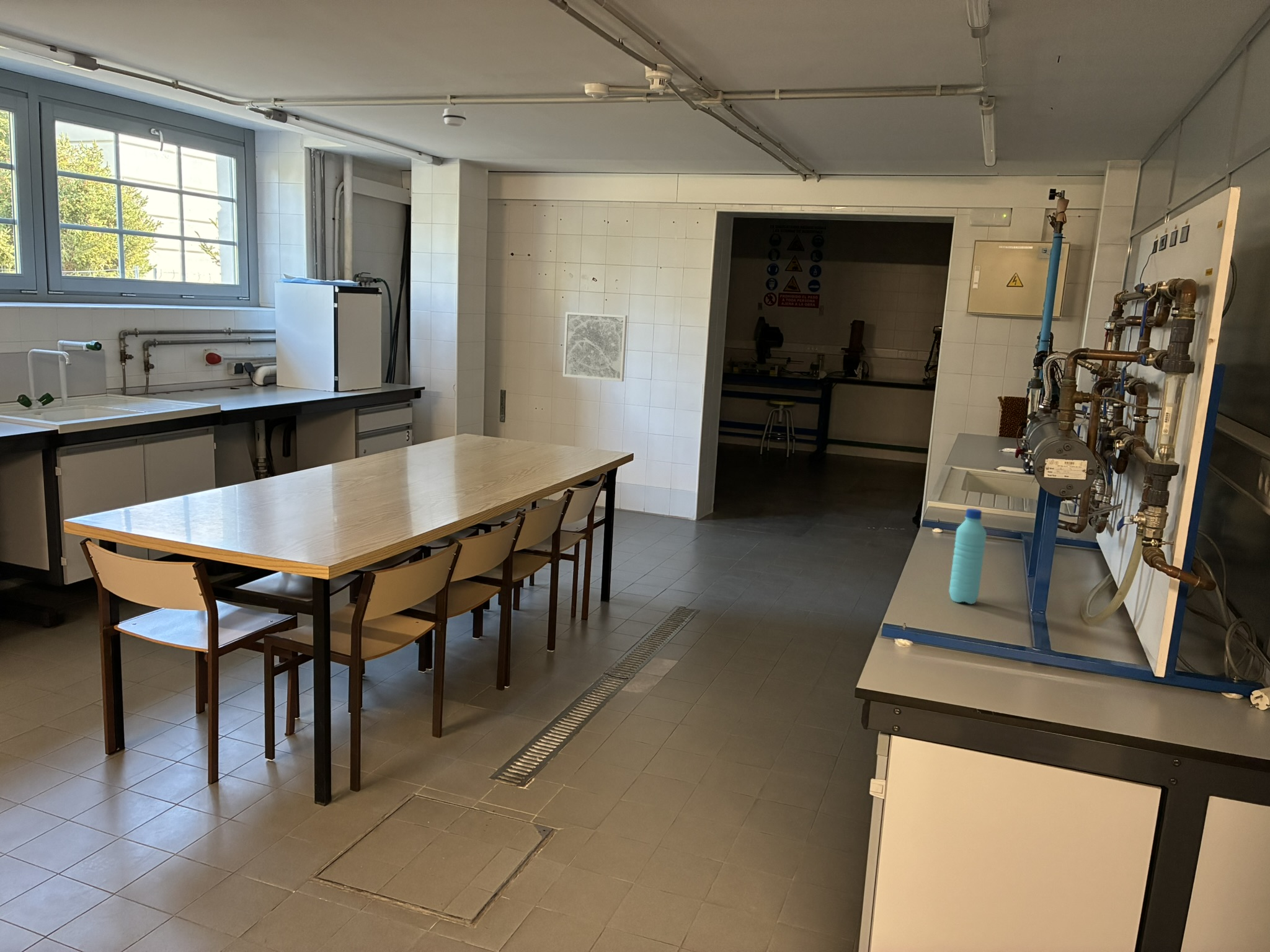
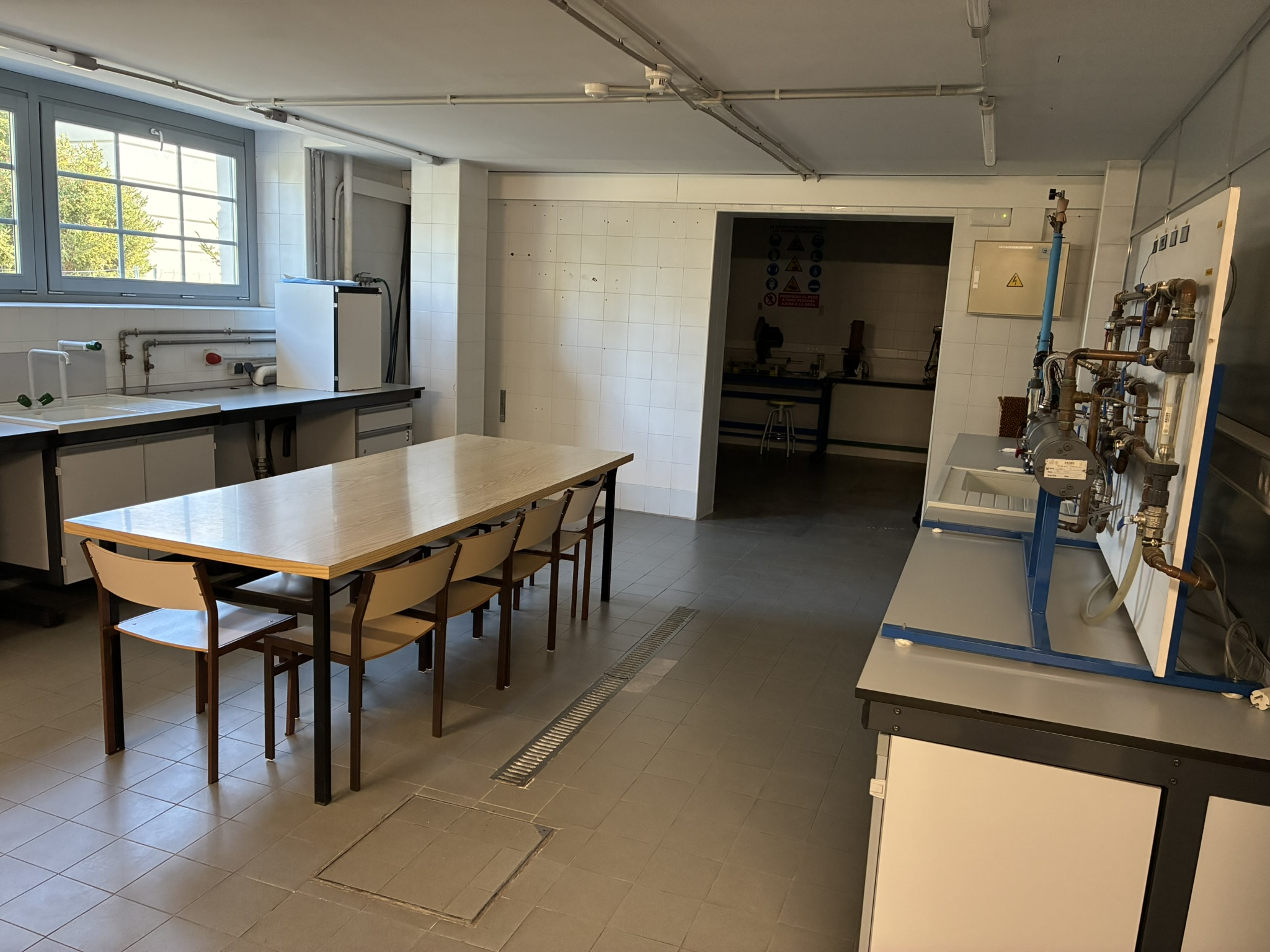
- water bottle [949,508,987,604]
- smoke detector [442,108,467,127]
- wall art [562,311,628,382]
